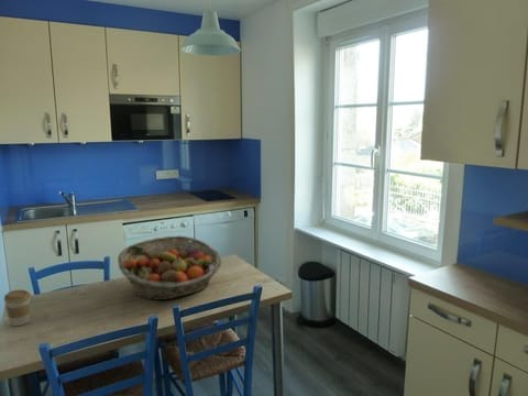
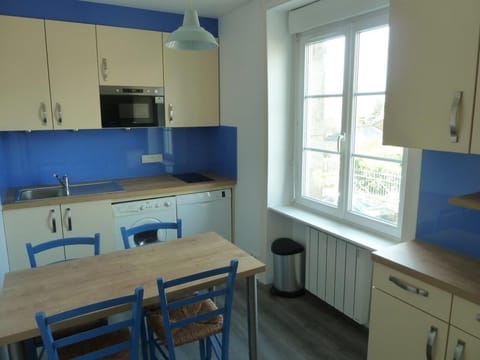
- fruit basket [117,234,222,301]
- coffee cup [3,289,32,327]
